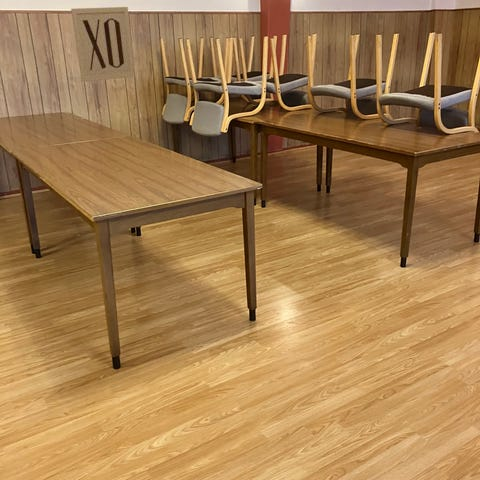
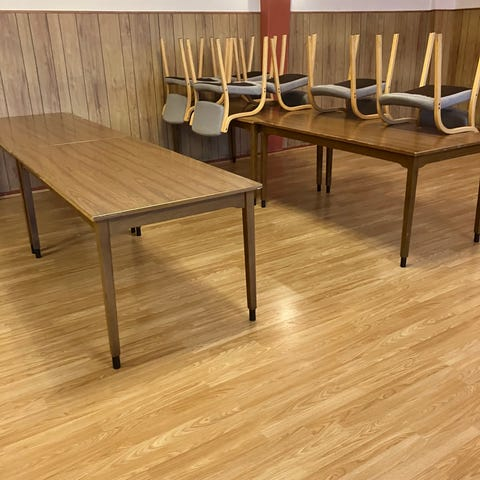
- wall art [70,6,136,83]
